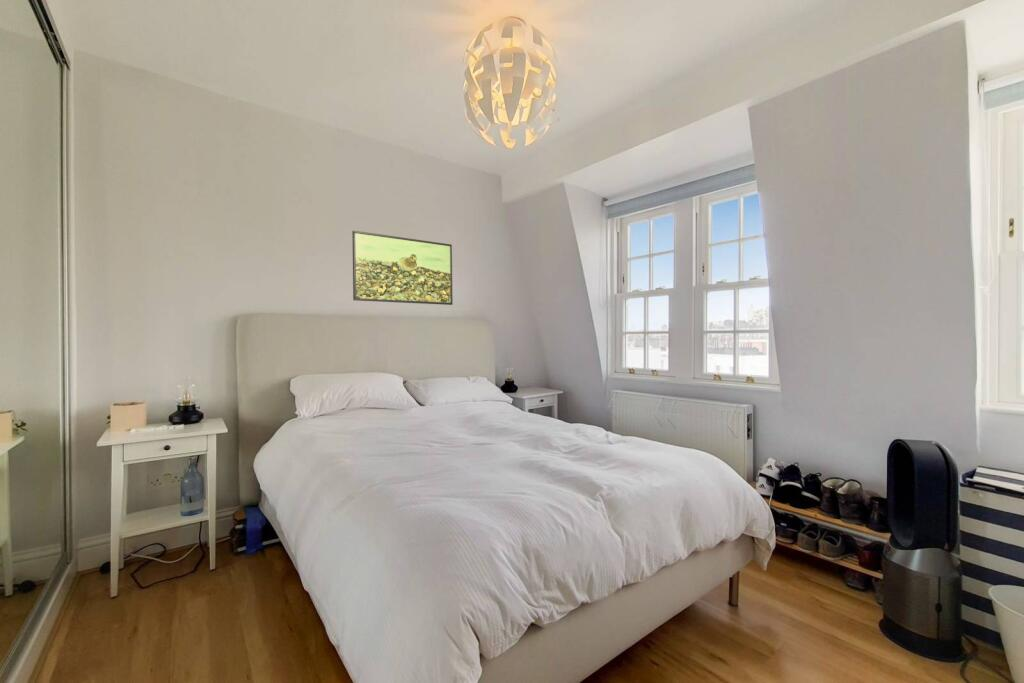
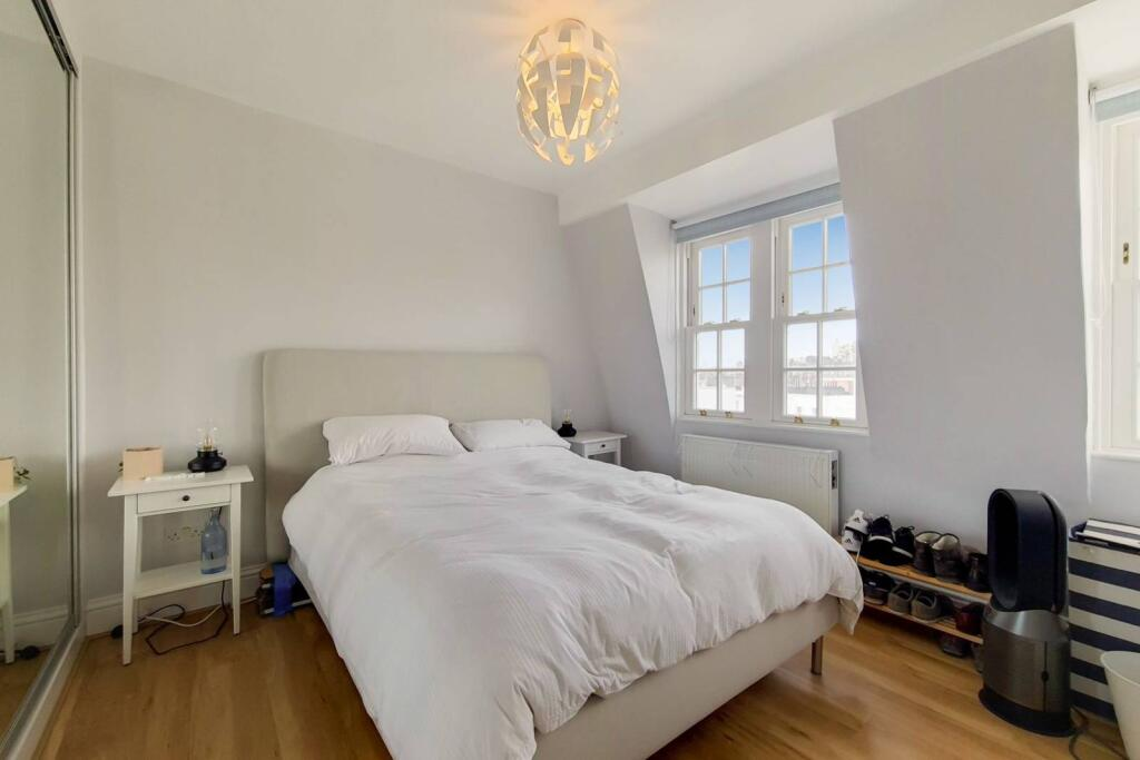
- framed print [351,230,454,306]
